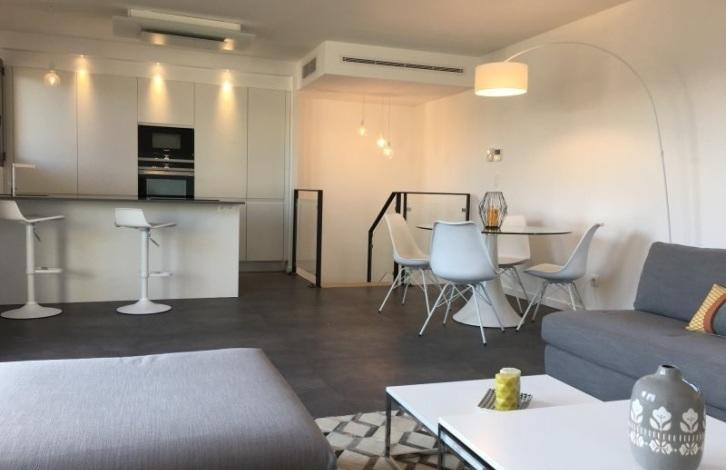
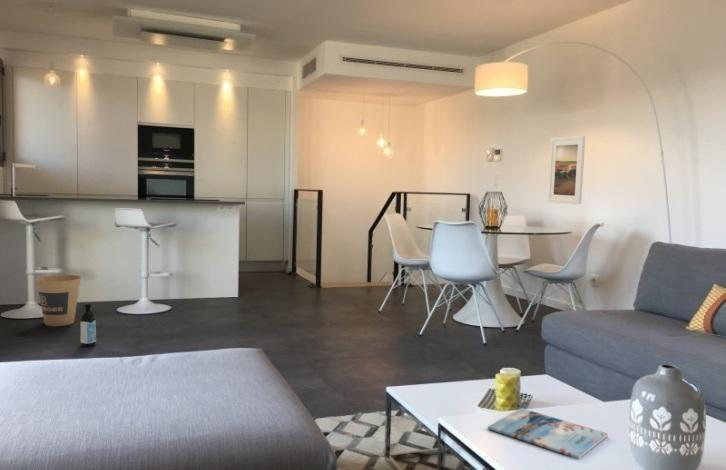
+ water bottle [79,303,97,348]
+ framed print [547,135,586,205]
+ magazine [487,407,609,460]
+ trash can [35,274,82,327]
